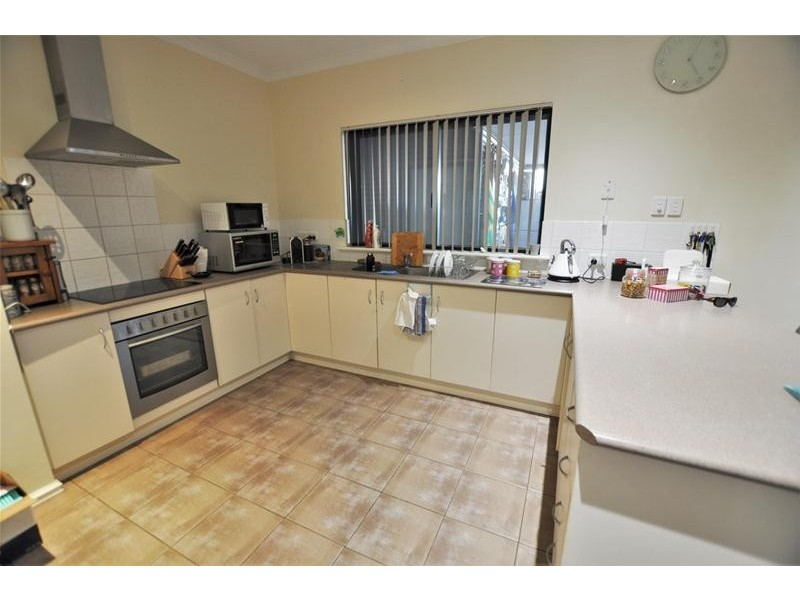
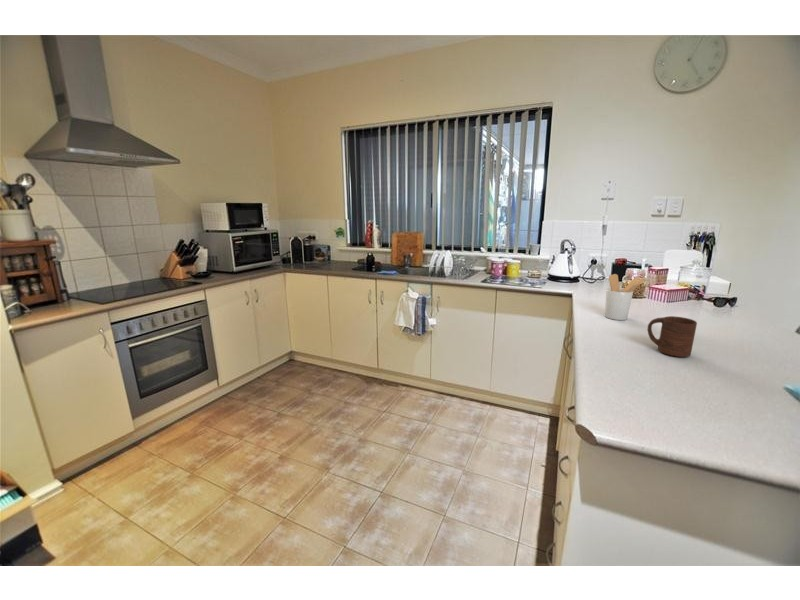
+ cup [647,315,698,358]
+ utensil holder [604,273,647,321]
